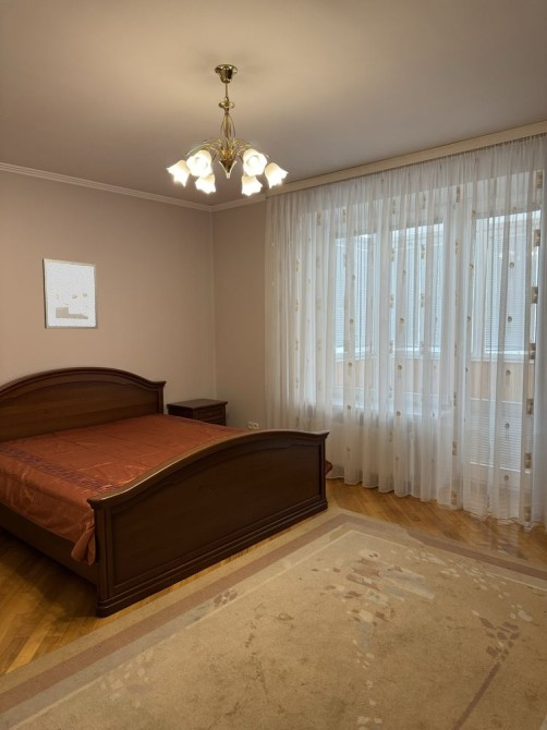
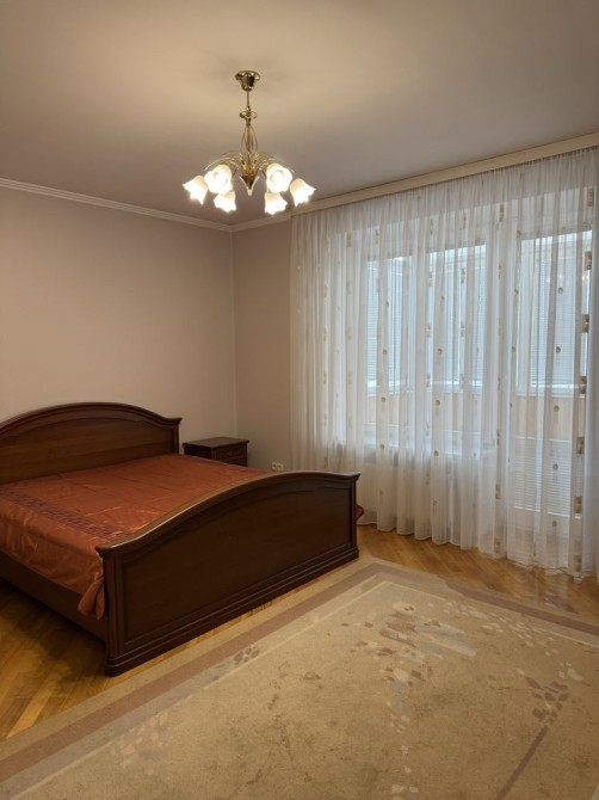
- wall art [41,258,99,330]
